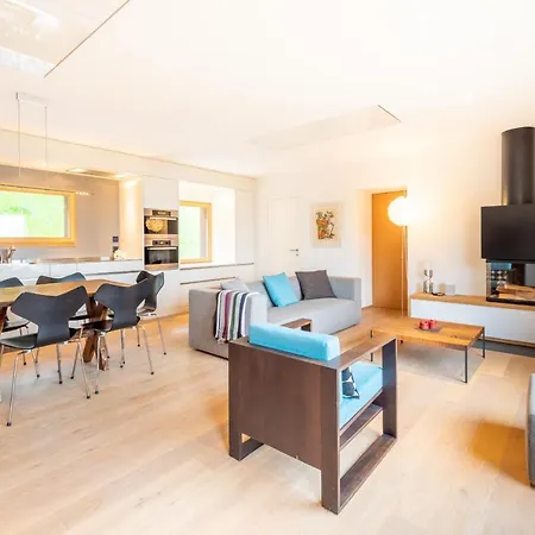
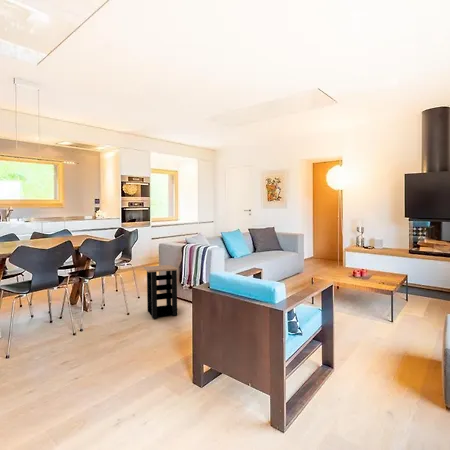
+ side table [142,264,179,320]
